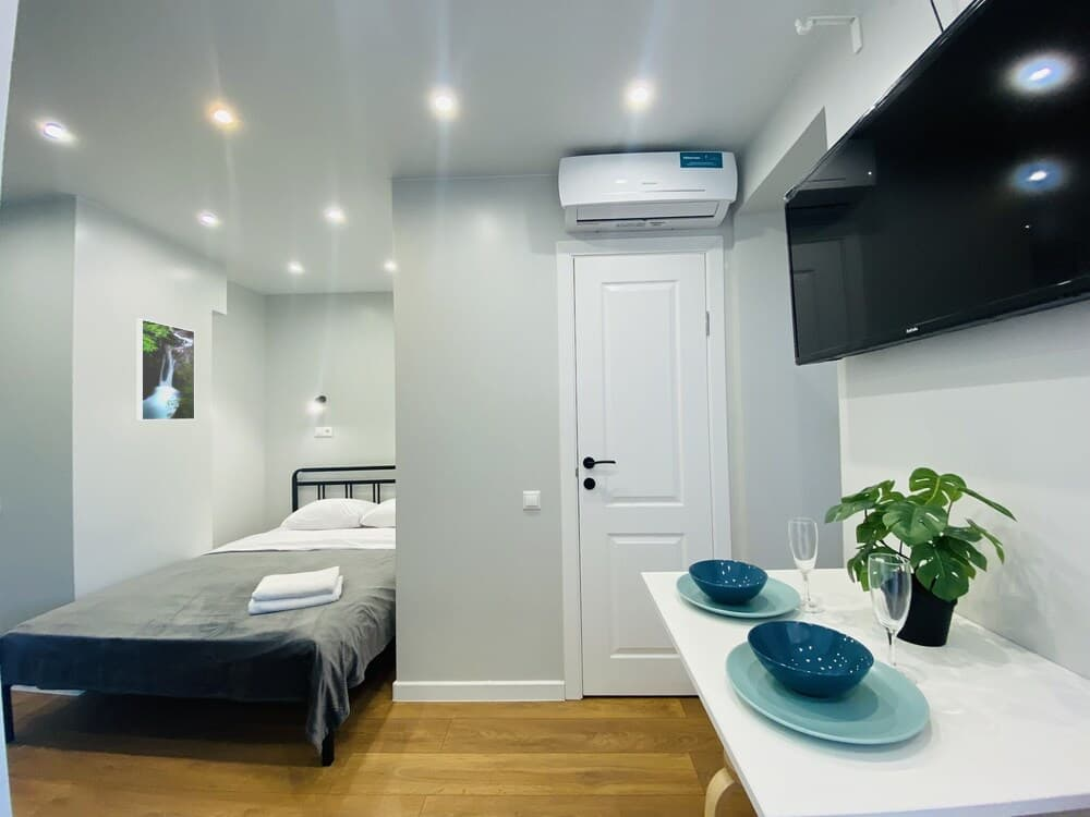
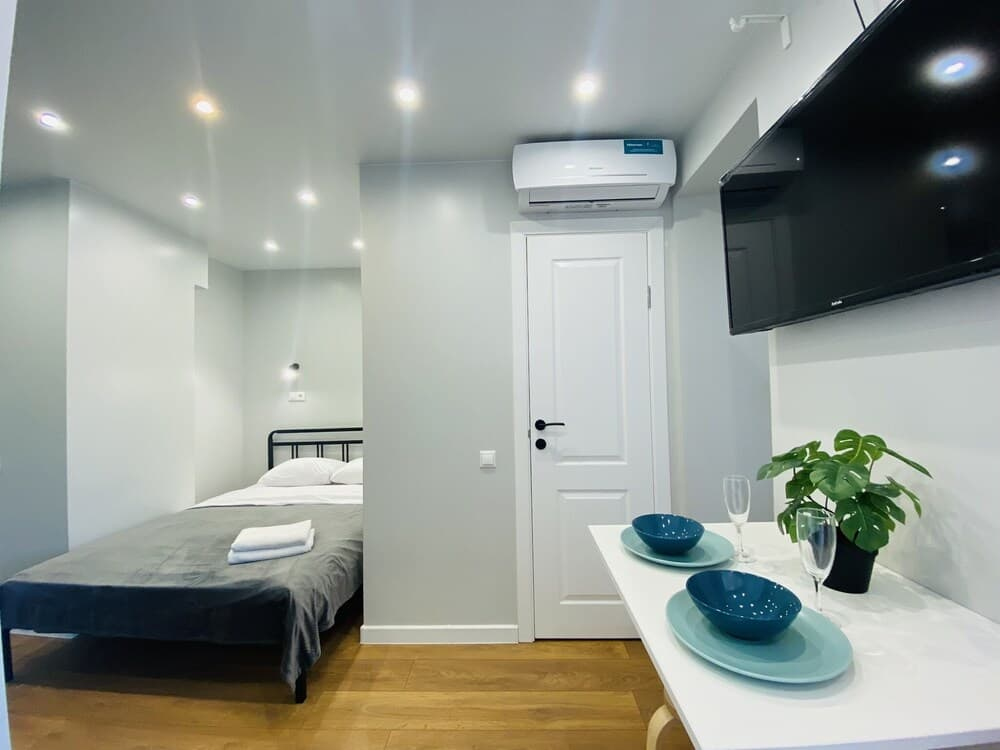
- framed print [135,318,196,422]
